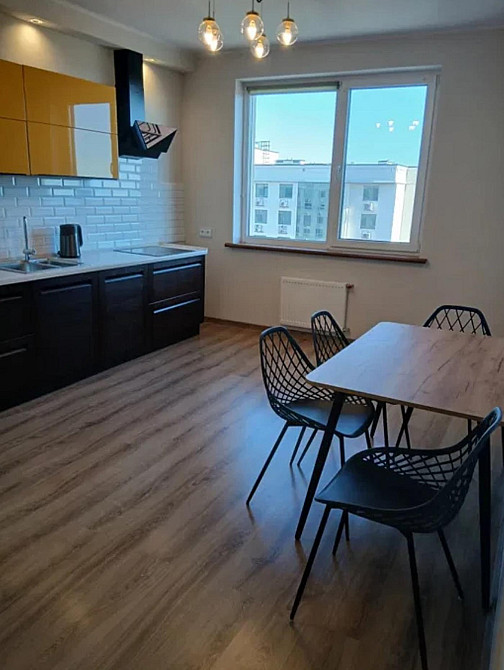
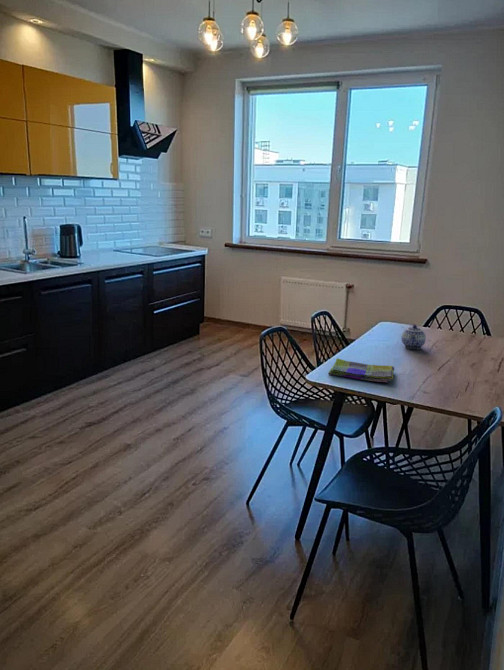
+ teapot [401,324,427,350]
+ dish towel [327,357,395,383]
